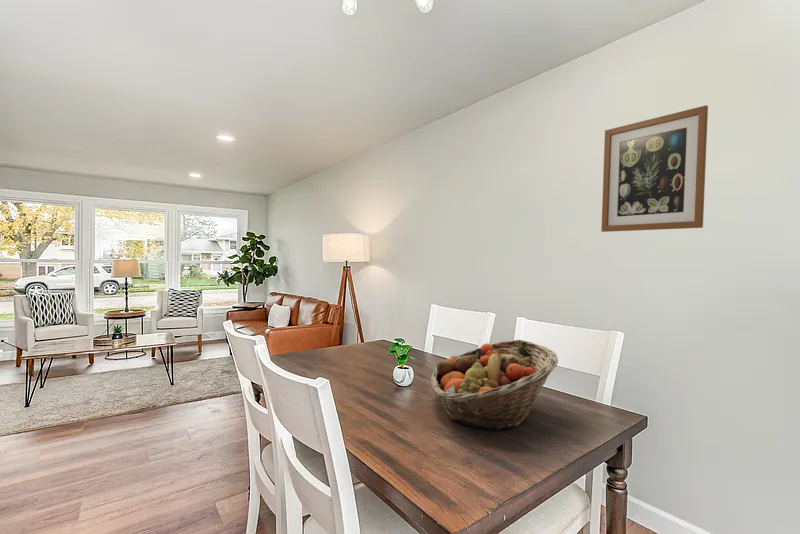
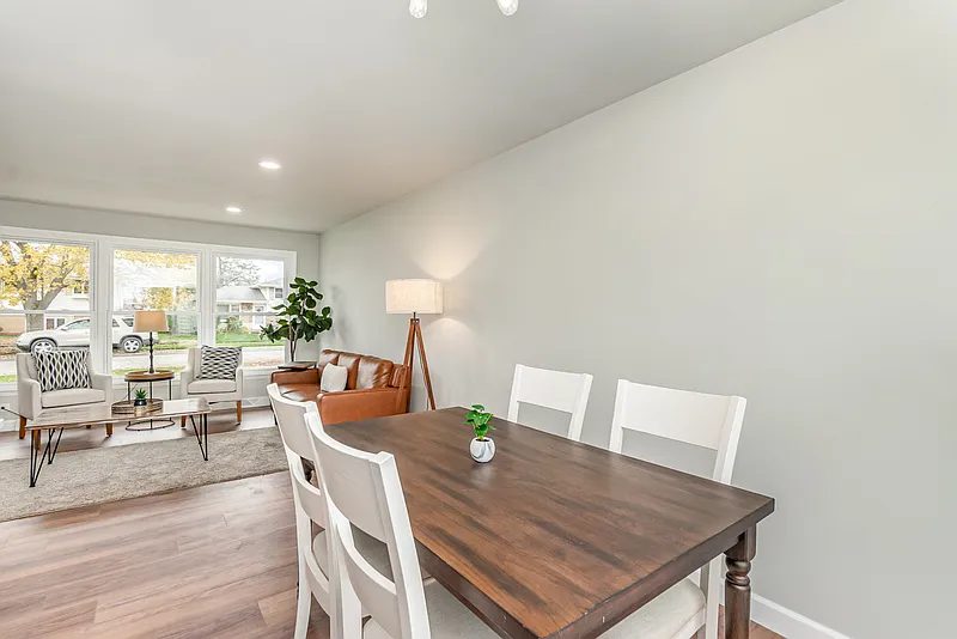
- wall art [600,104,709,233]
- fruit basket [430,339,559,432]
